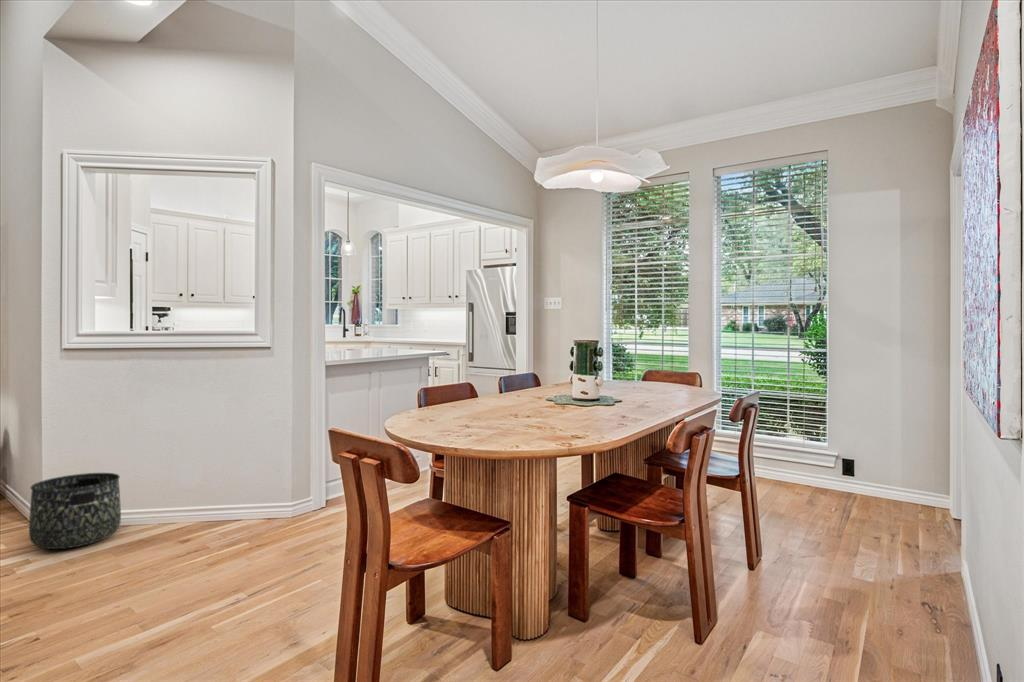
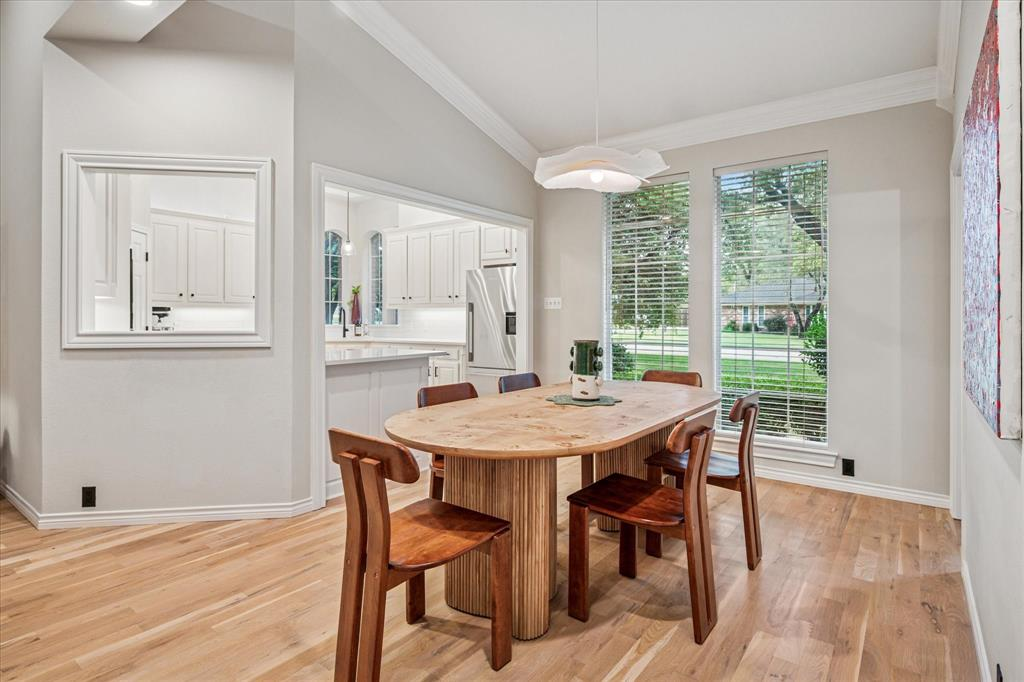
- basket [28,472,122,550]
